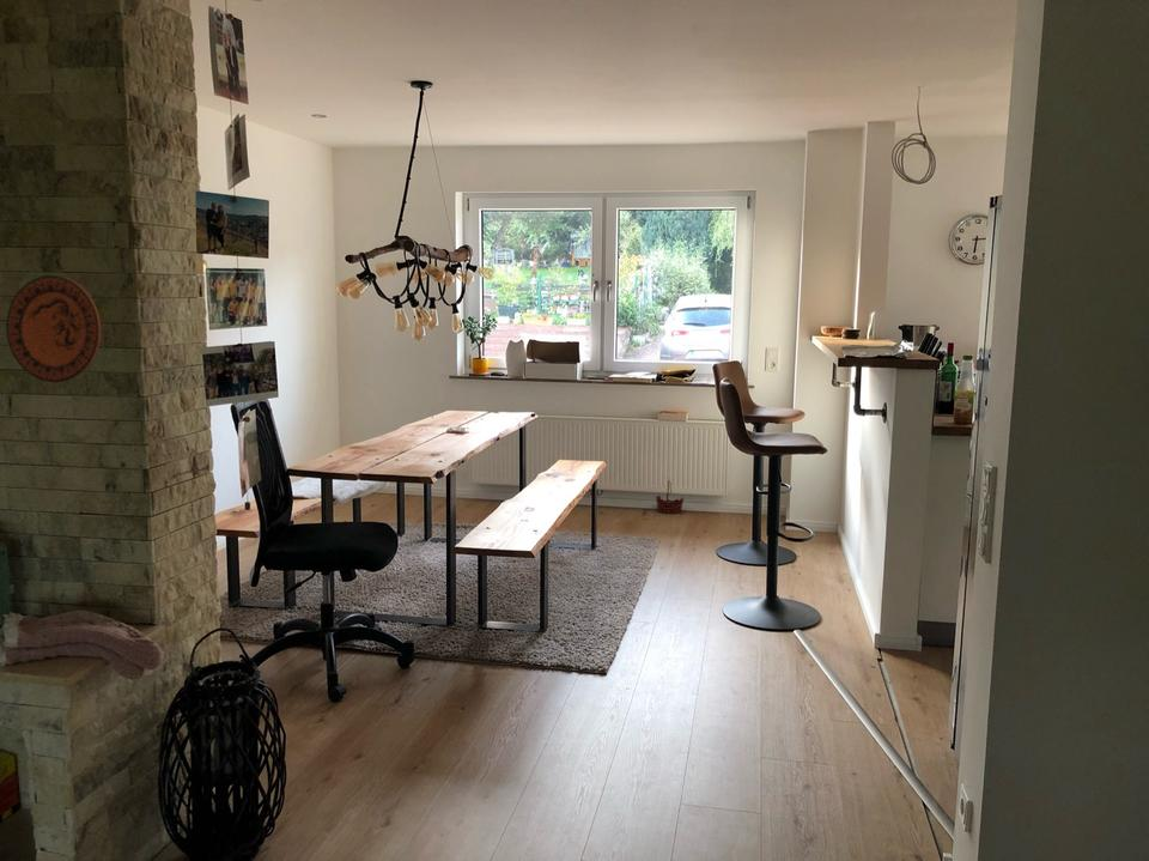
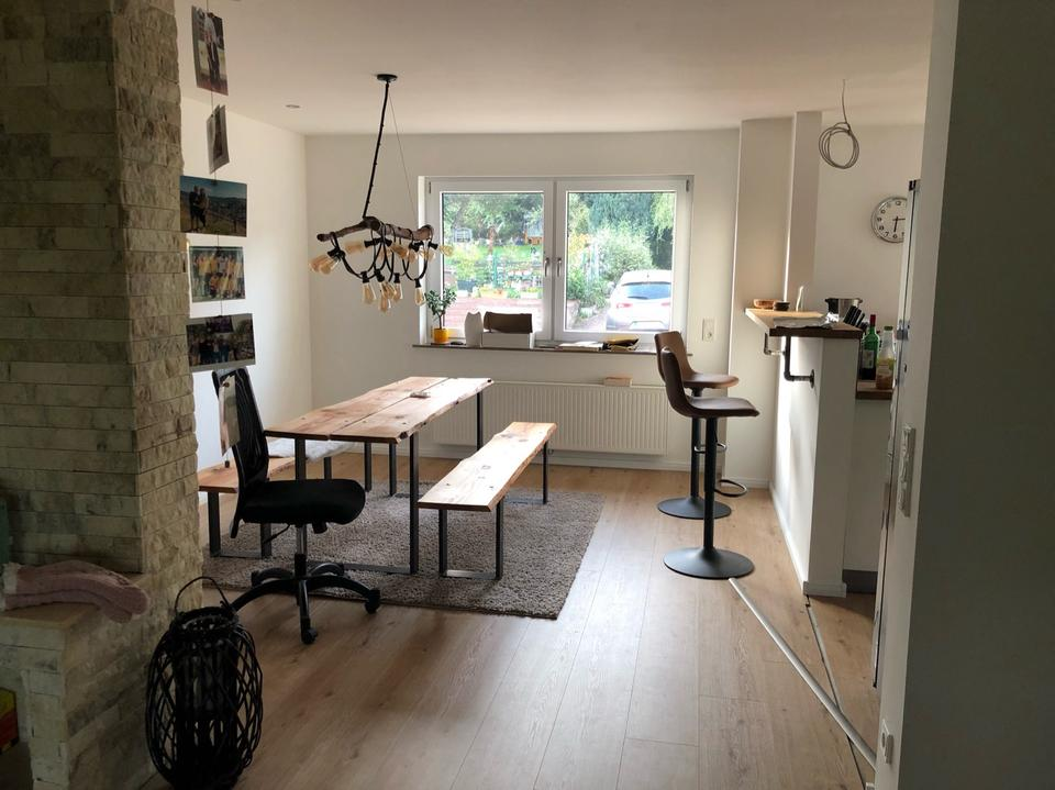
- basket [655,479,685,514]
- decorative plate [5,274,102,384]
